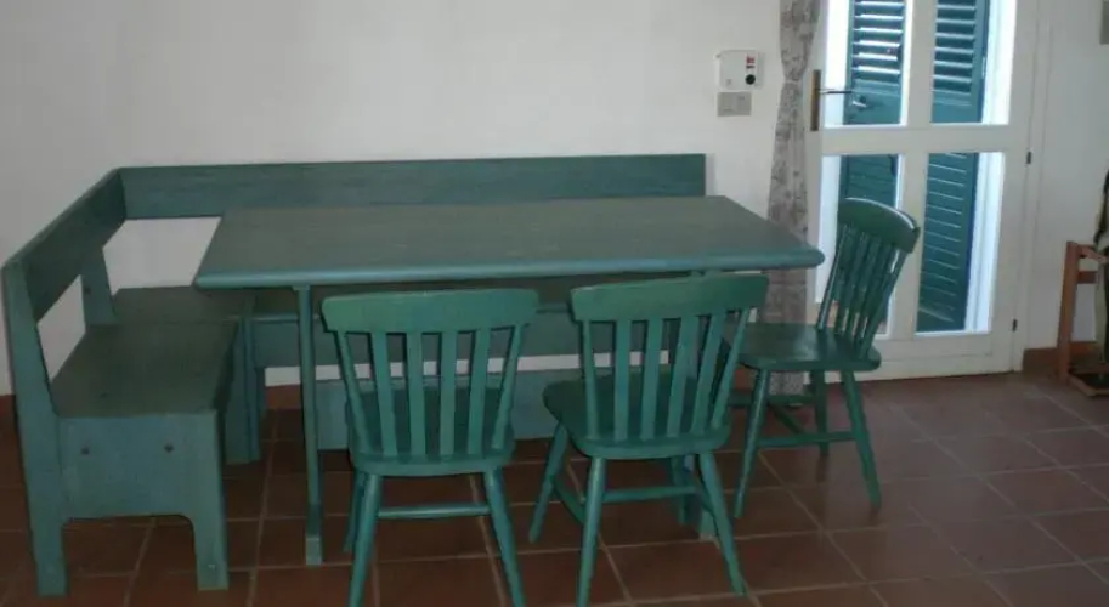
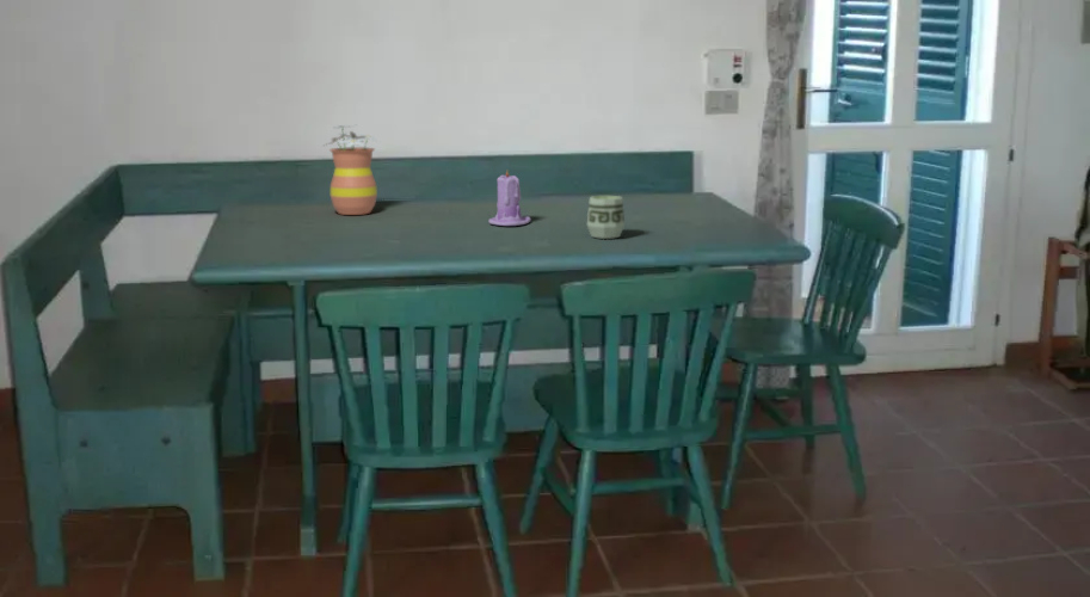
+ cup [586,195,626,240]
+ flowerpot [321,124,381,216]
+ candle [487,171,532,227]
